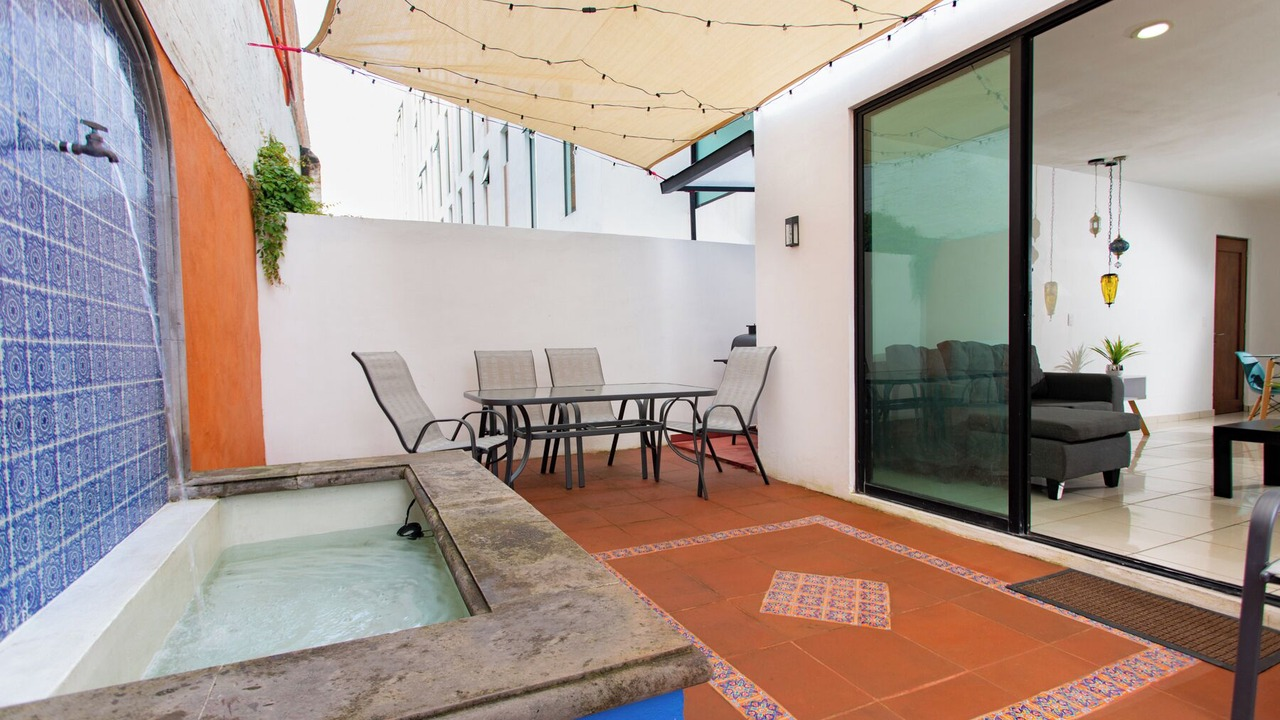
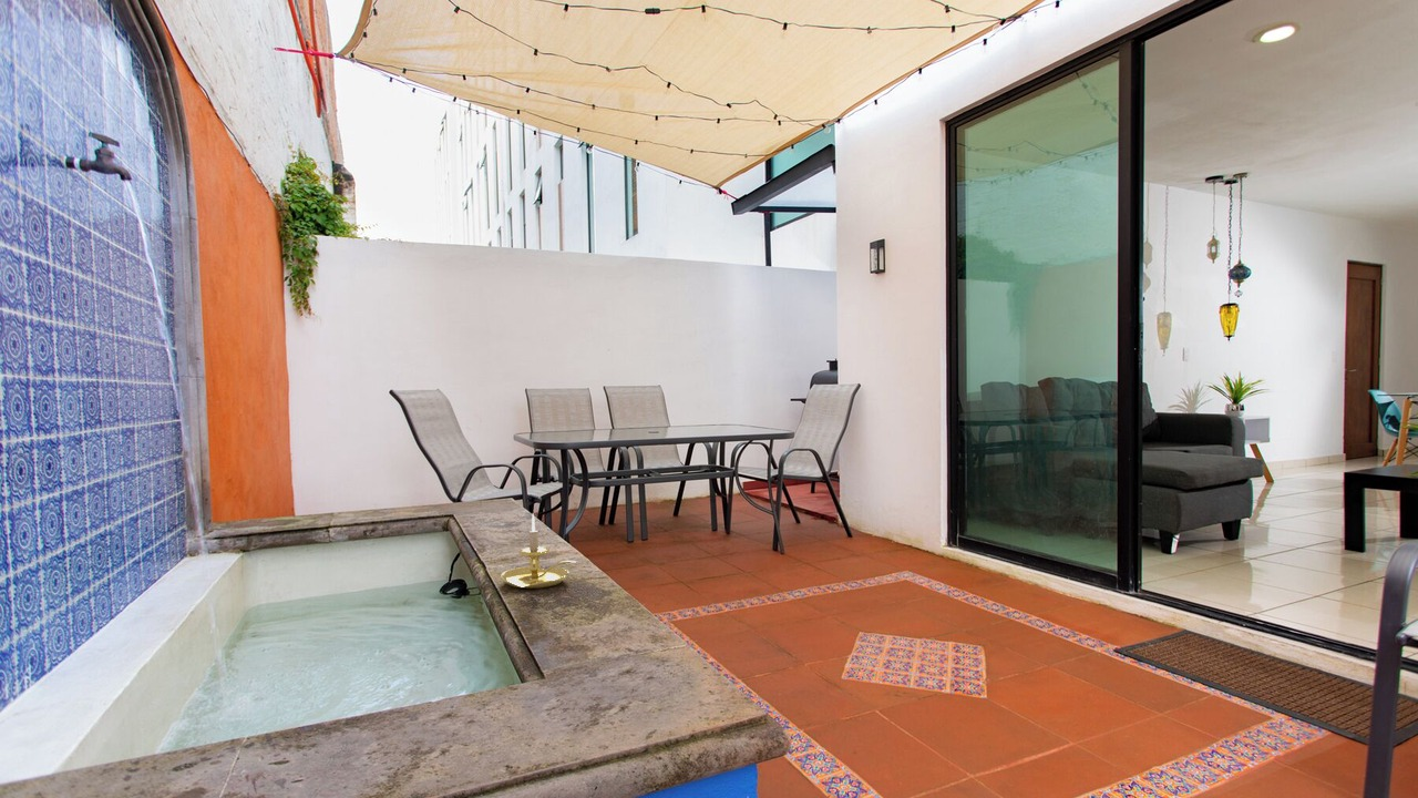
+ candle holder [501,512,577,590]
